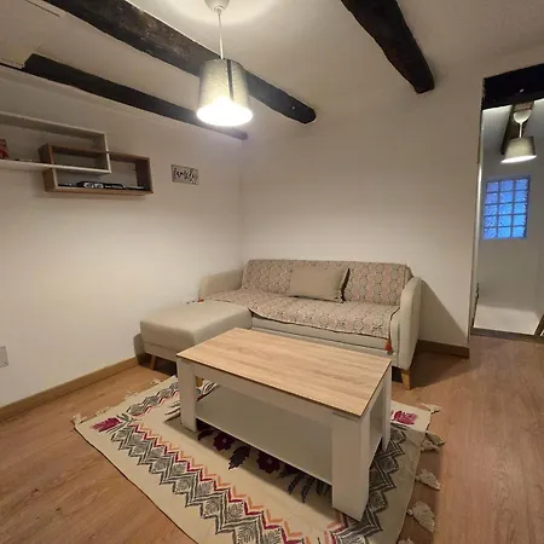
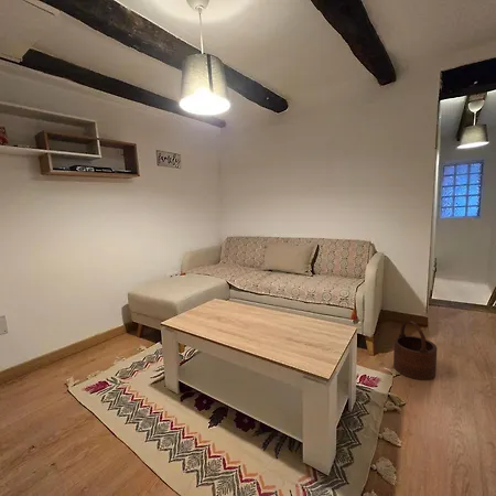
+ wooden bucket [392,320,438,381]
